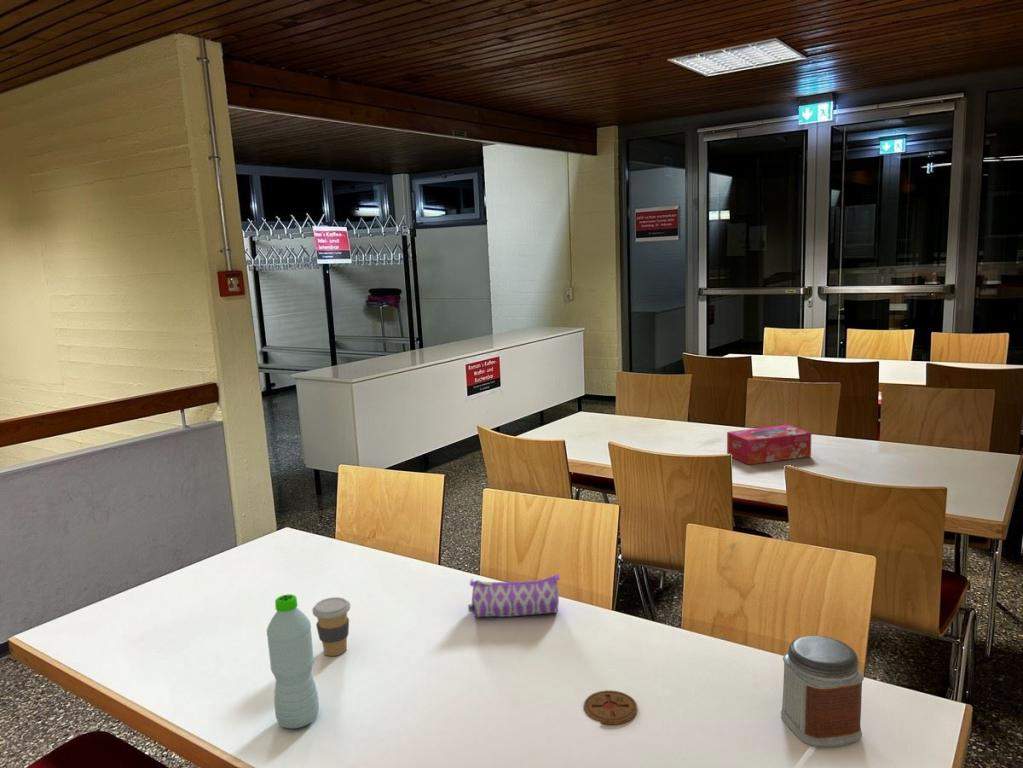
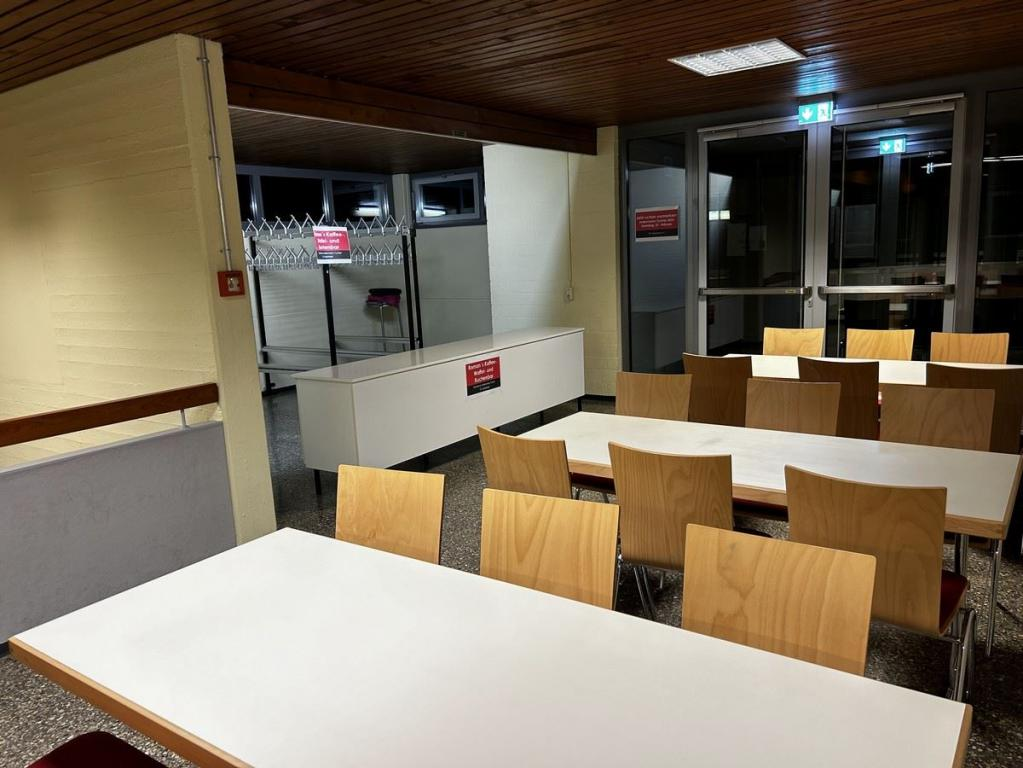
- water bottle [266,593,320,730]
- coaster [583,689,638,726]
- tissue box [726,424,812,466]
- coffee cup [311,596,351,657]
- pencil case [467,573,561,619]
- jar [780,635,865,748]
